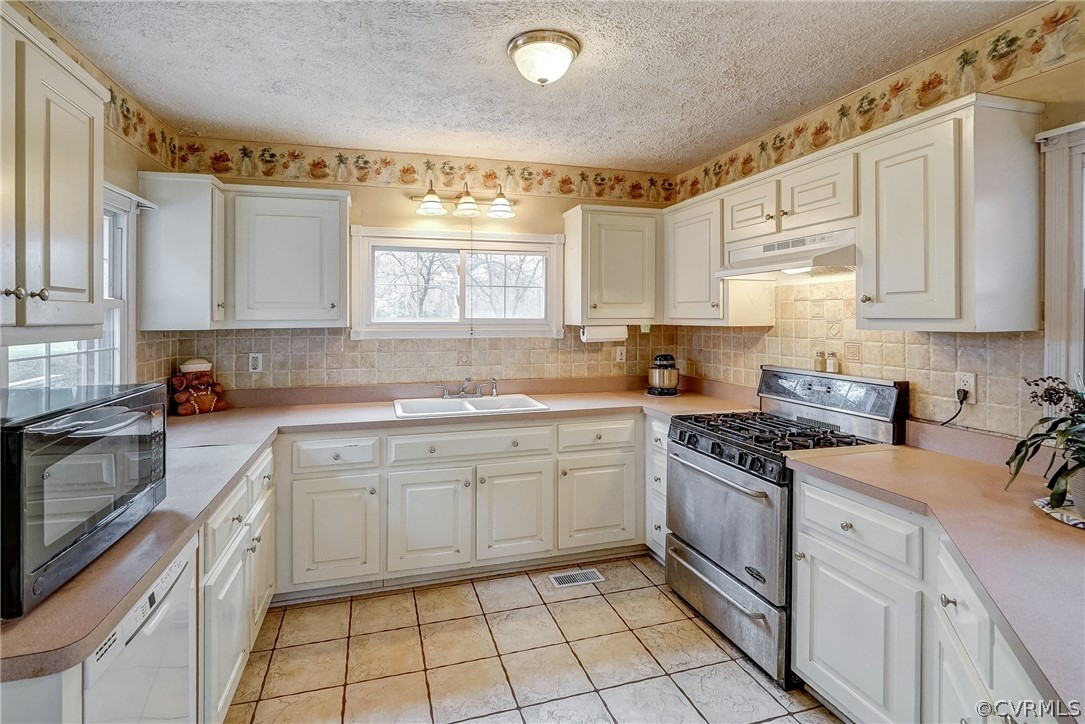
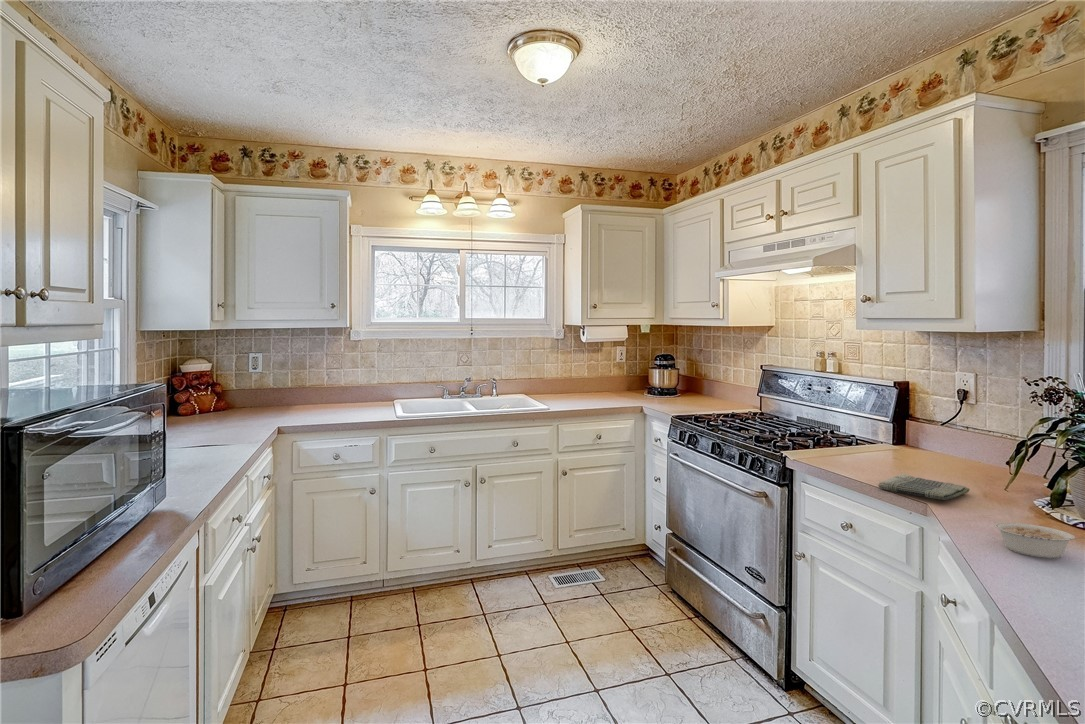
+ dish towel [877,473,971,501]
+ legume [994,522,1085,559]
